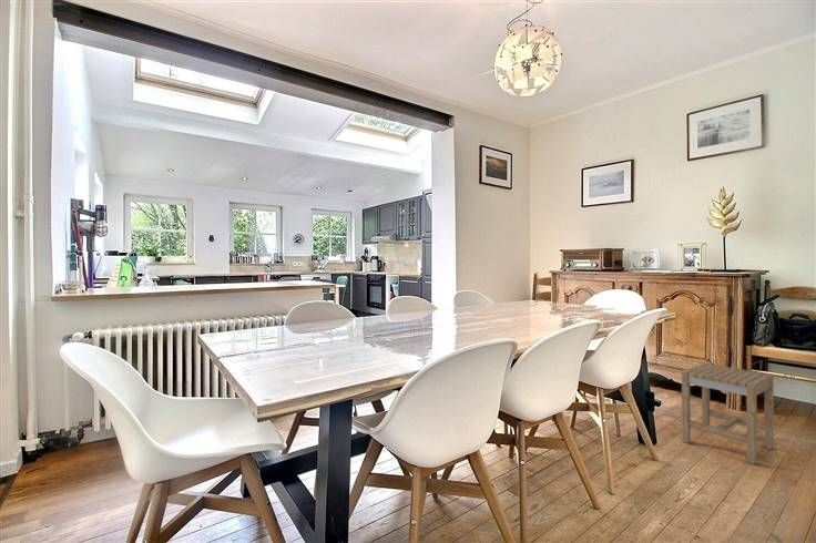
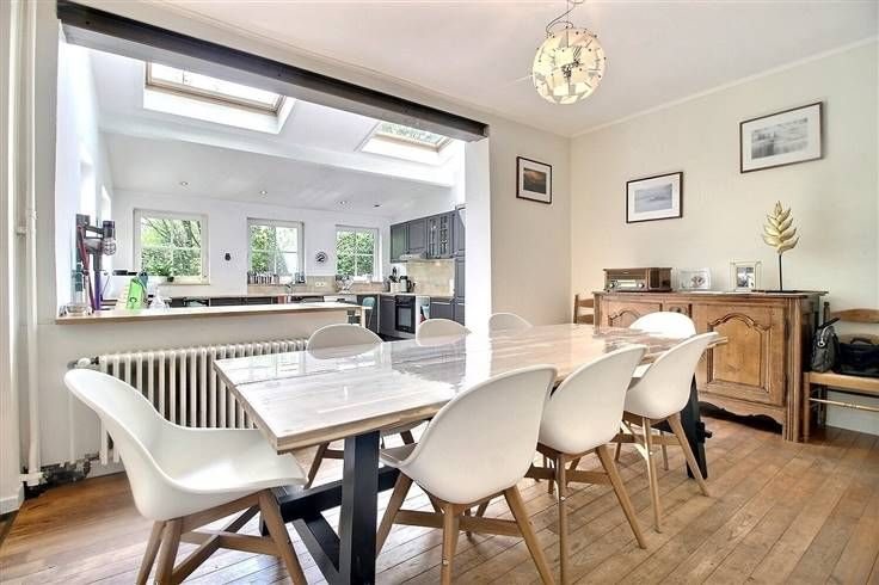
- stool [681,362,775,465]
